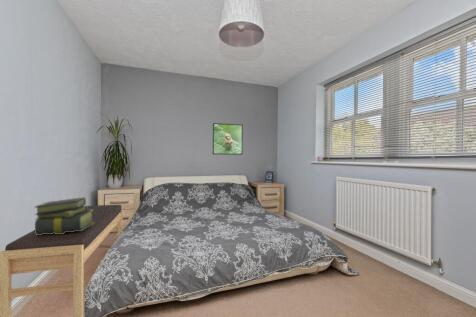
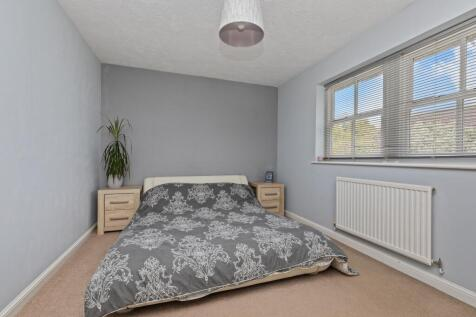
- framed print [212,122,244,156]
- stack of books [34,196,94,235]
- bench [0,204,124,317]
